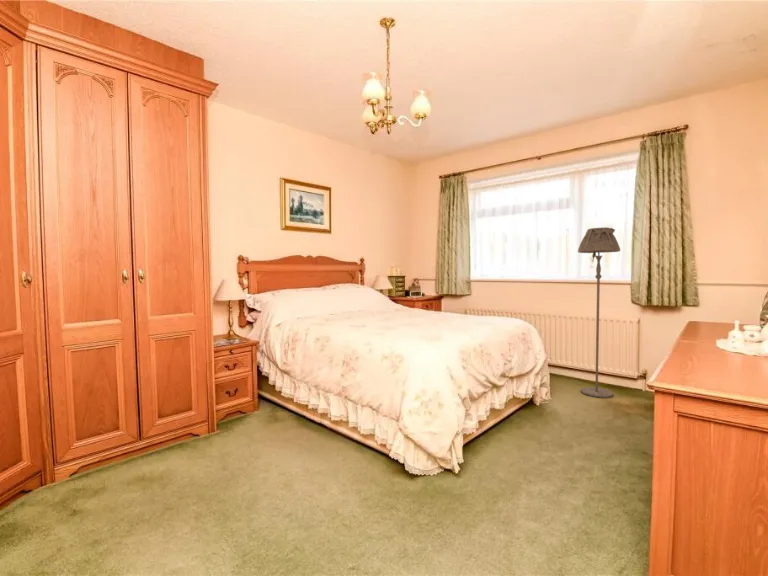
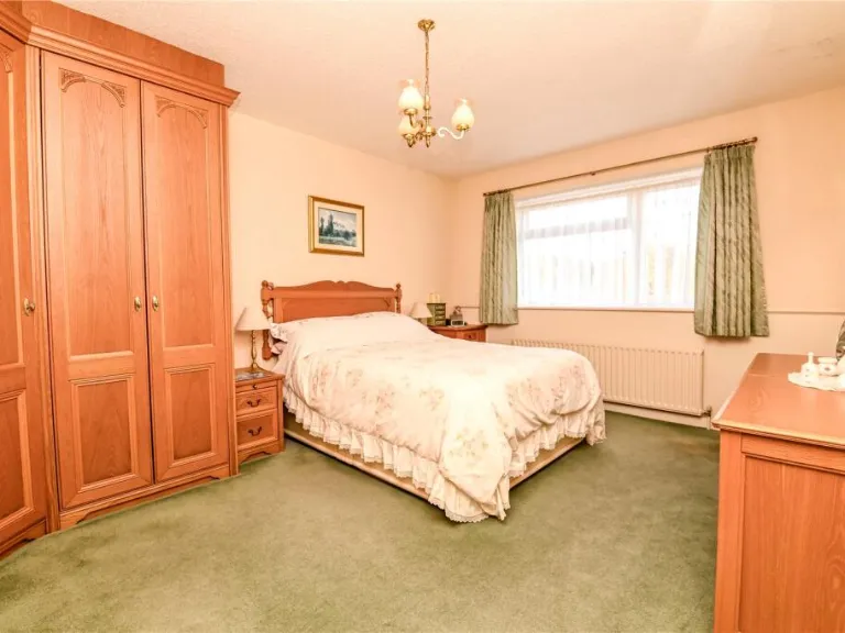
- floor lamp [577,226,621,399]
